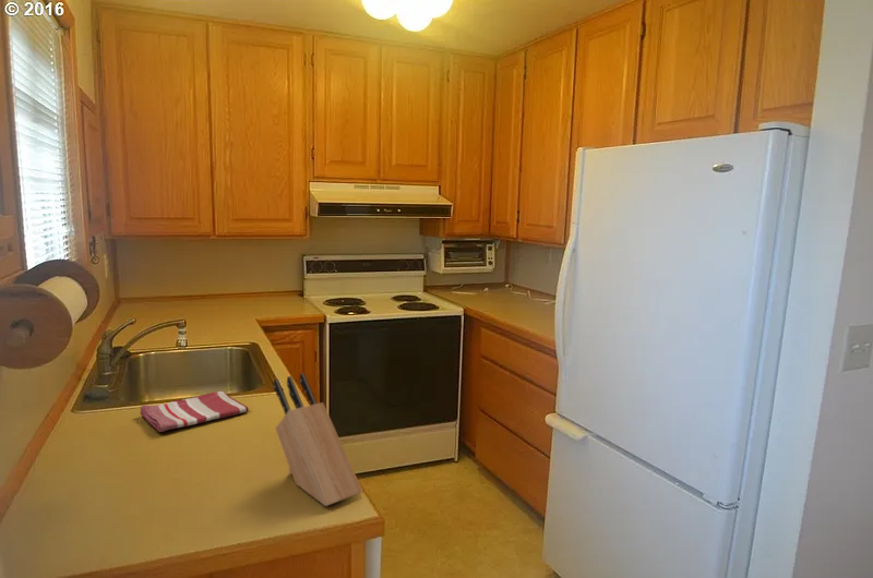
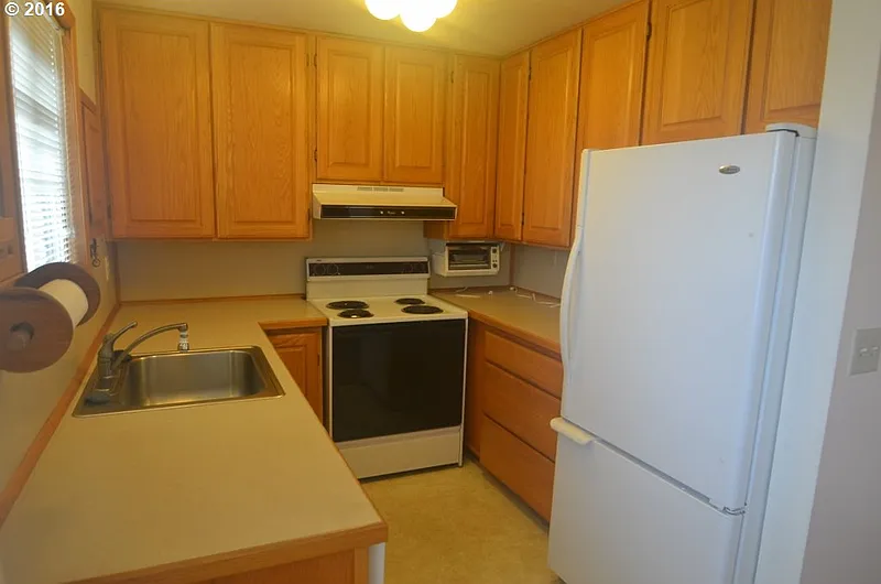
- dish towel [140,390,250,433]
- knife block [272,372,363,507]
